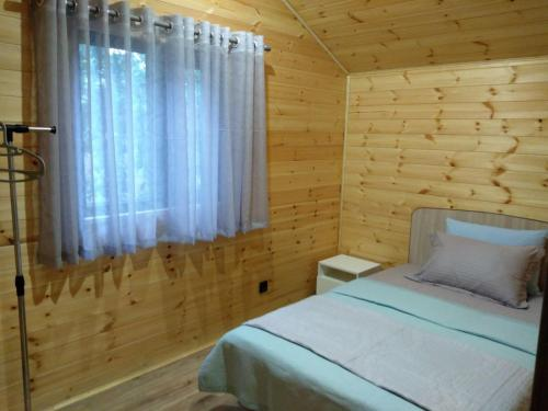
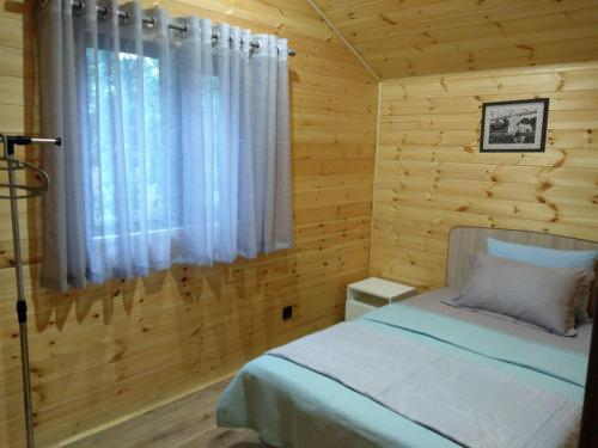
+ picture frame [478,97,551,154]
